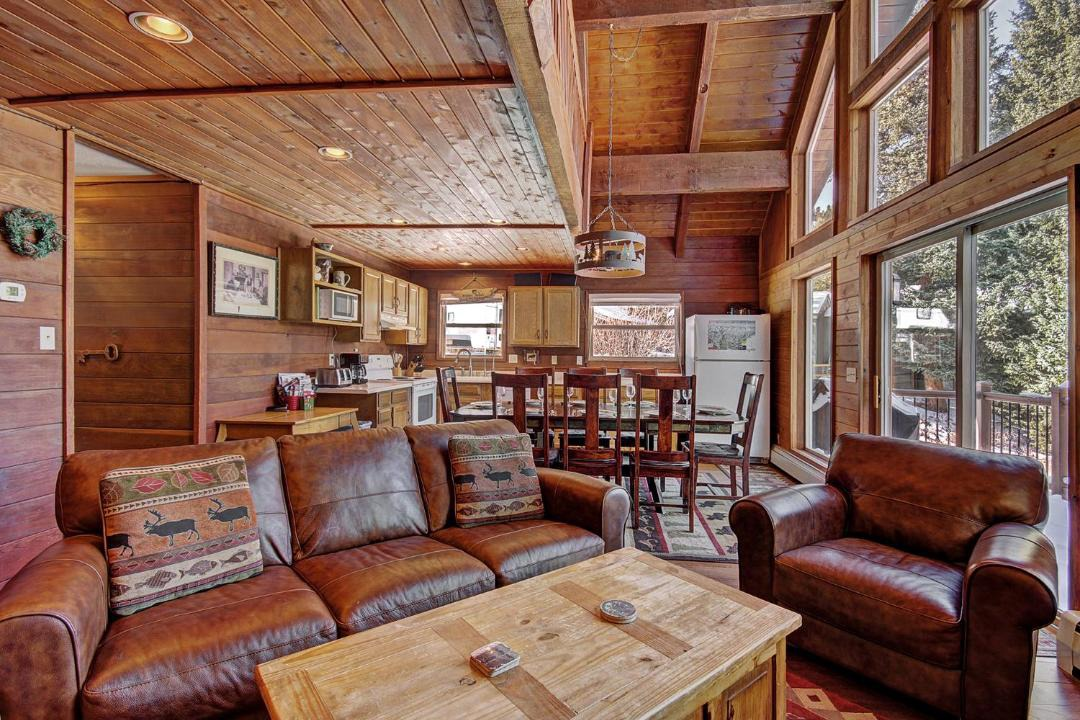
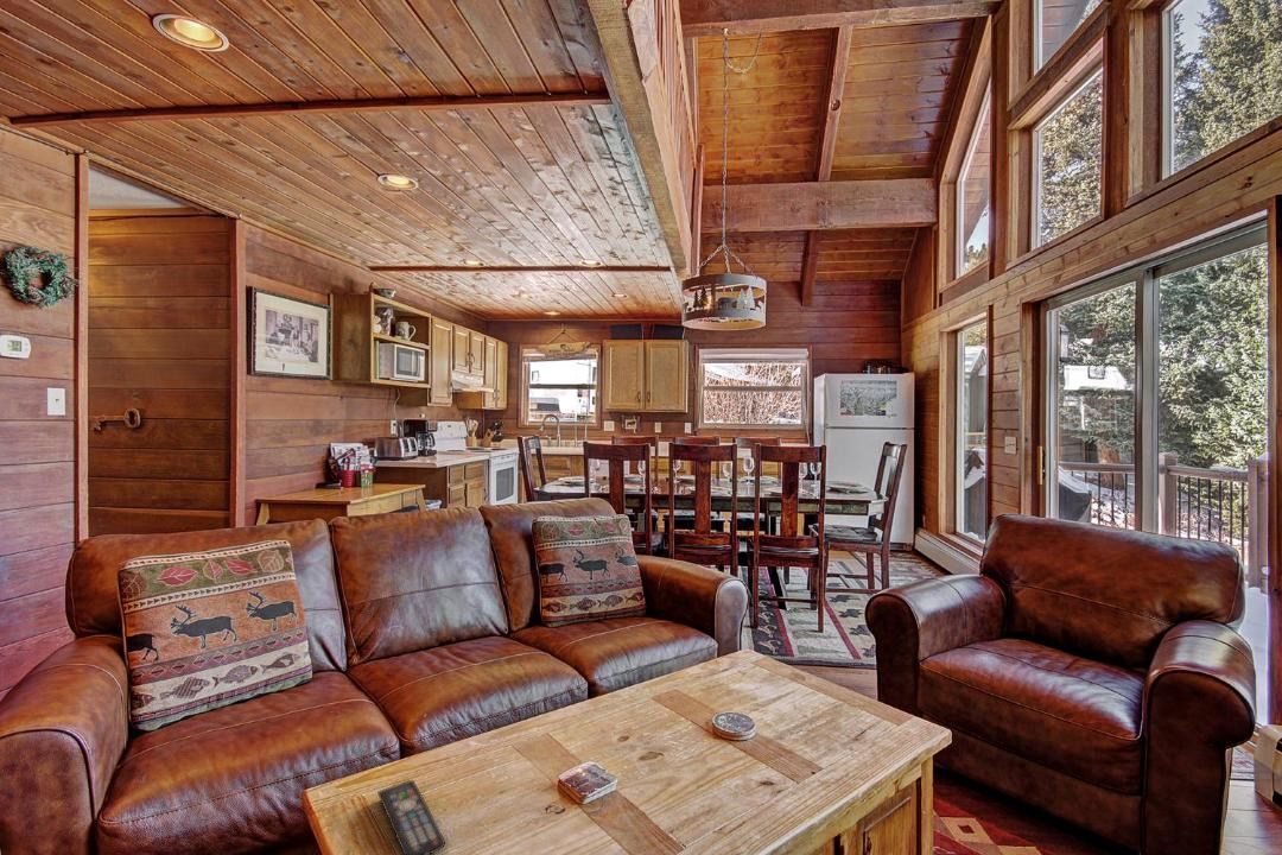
+ remote control [376,779,446,855]
